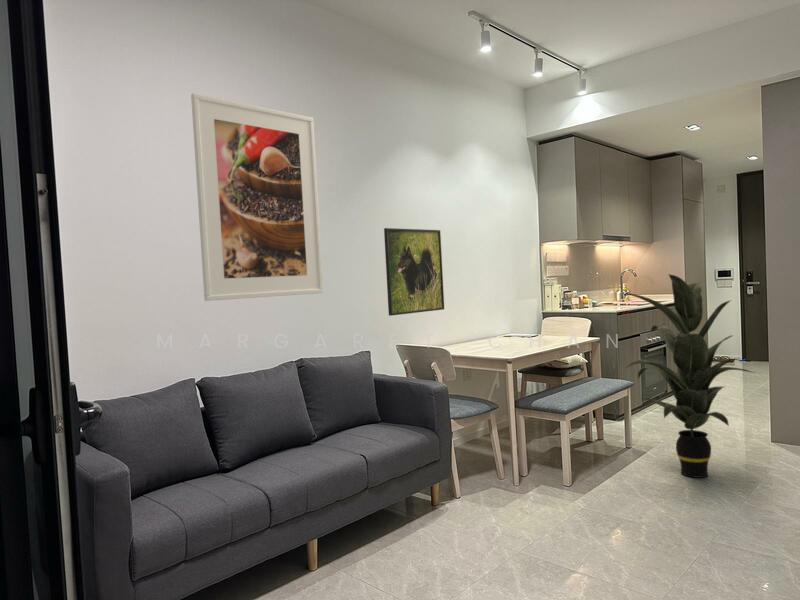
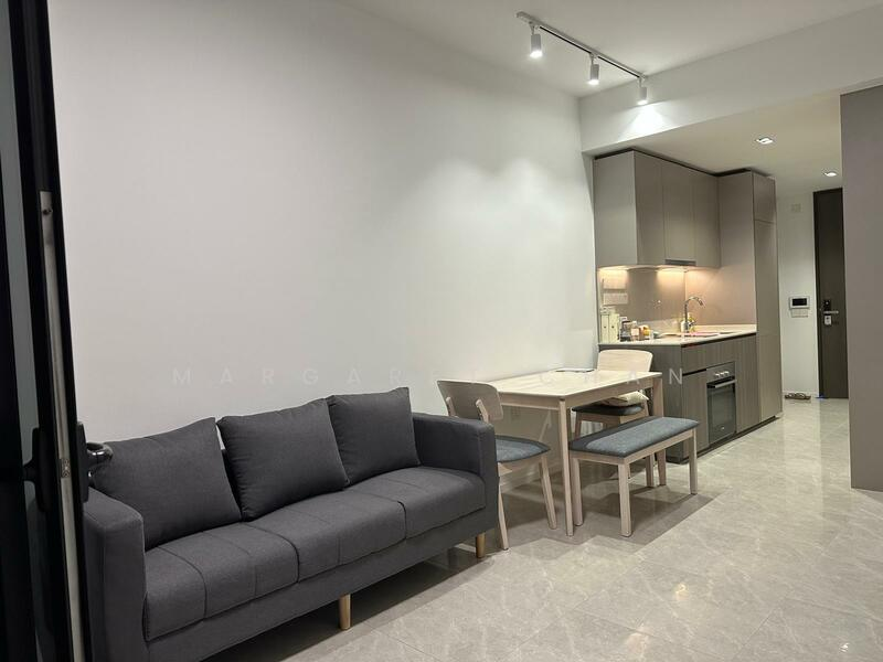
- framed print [190,92,324,302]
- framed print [383,227,445,317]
- indoor plant [623,273,756,479]
